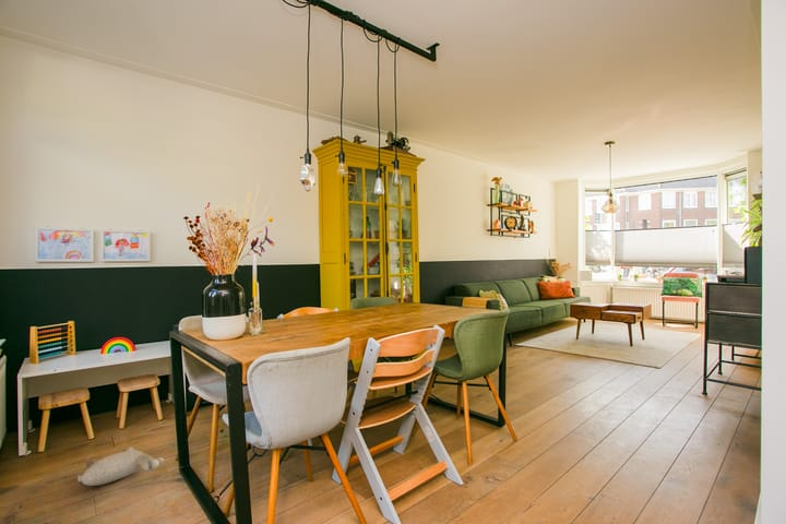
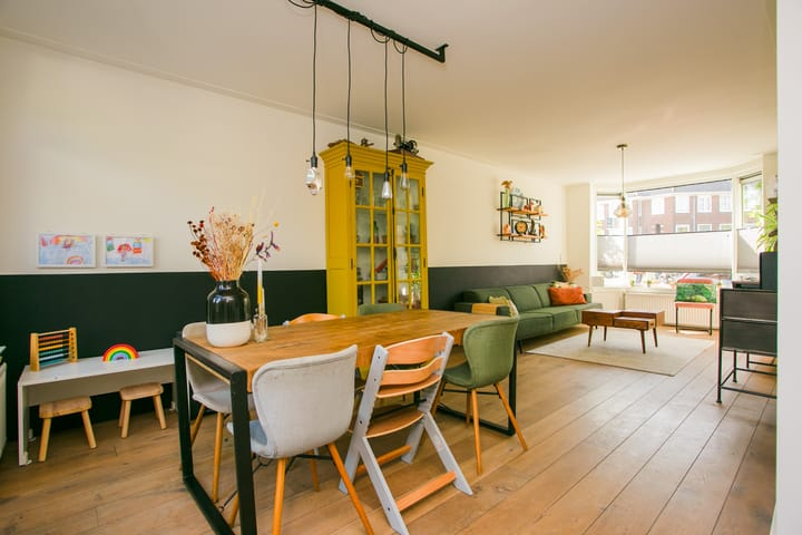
- plush toy [76,446,165,487]
